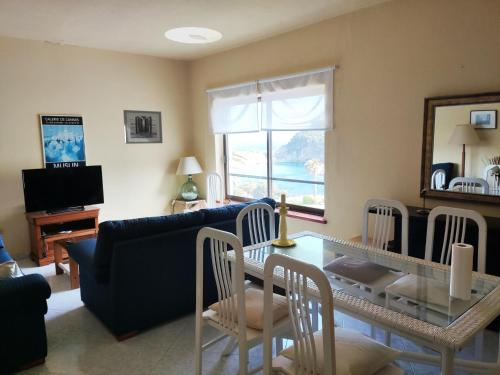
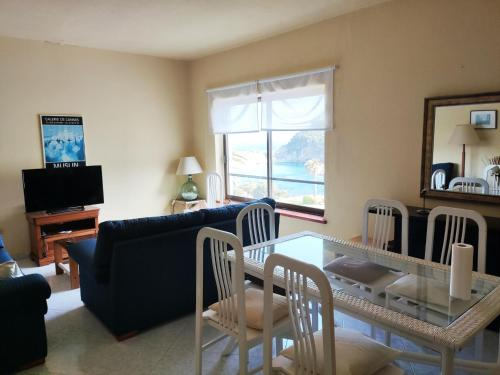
- ceiling light [164,26,223,45]
- candle holder [270,193,297,247]
- wall art [122,109,164,145]
